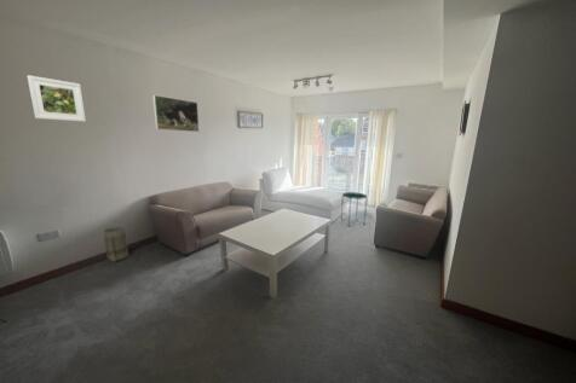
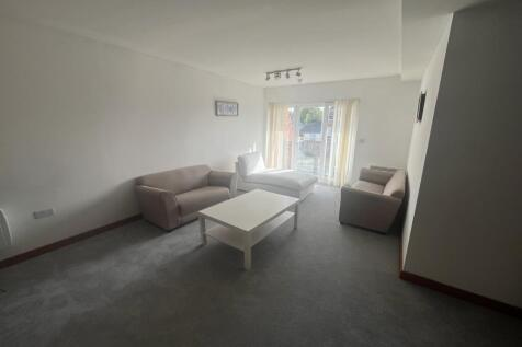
- basket [102,225,129,263]
- side table [340,191,368,226]
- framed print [25,74,87,123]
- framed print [151,94,201,133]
